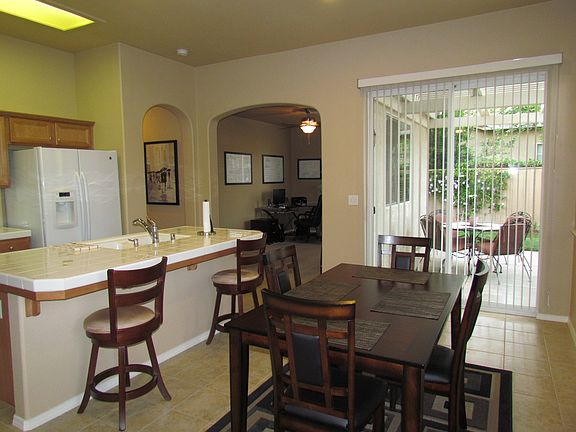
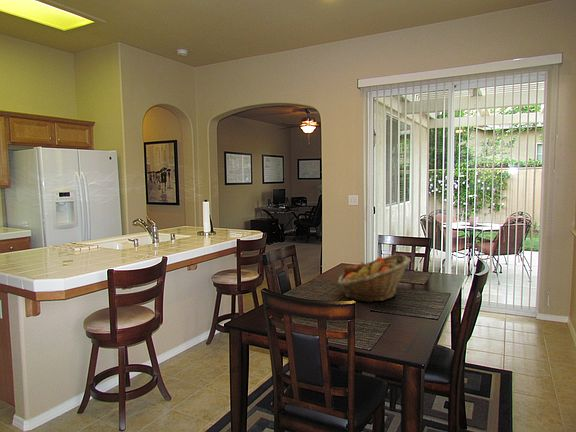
+ fruit basket [337,253,411,303]
